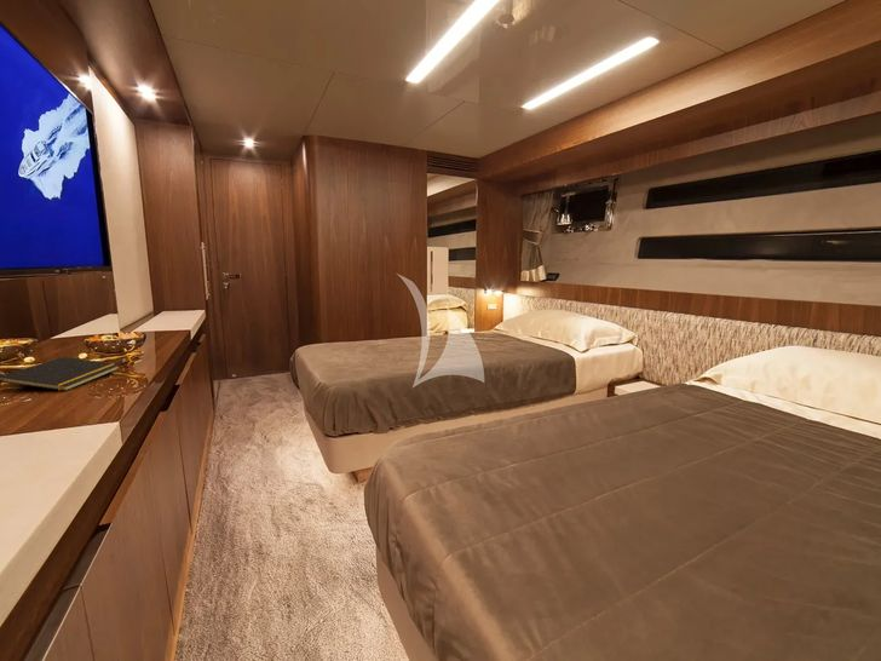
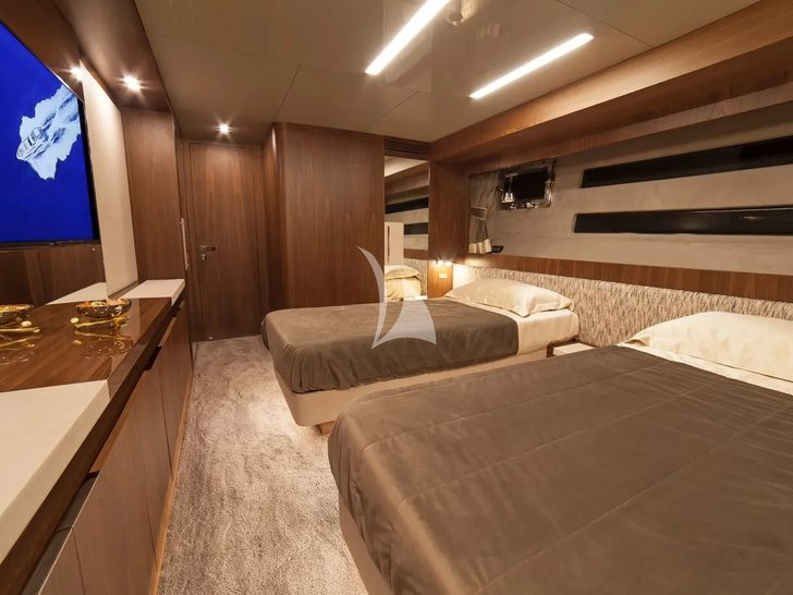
- notepad [0,356,120,392]
